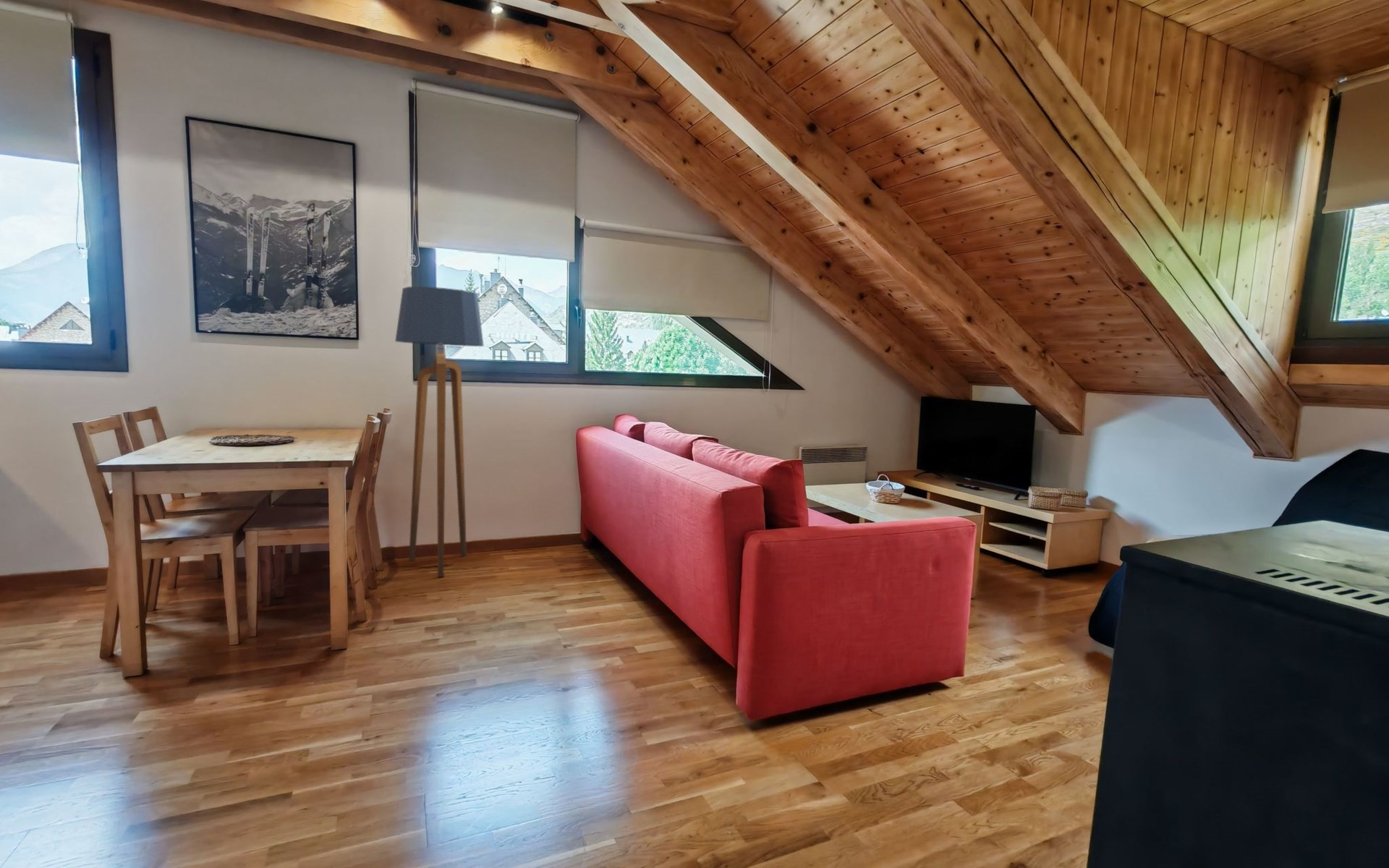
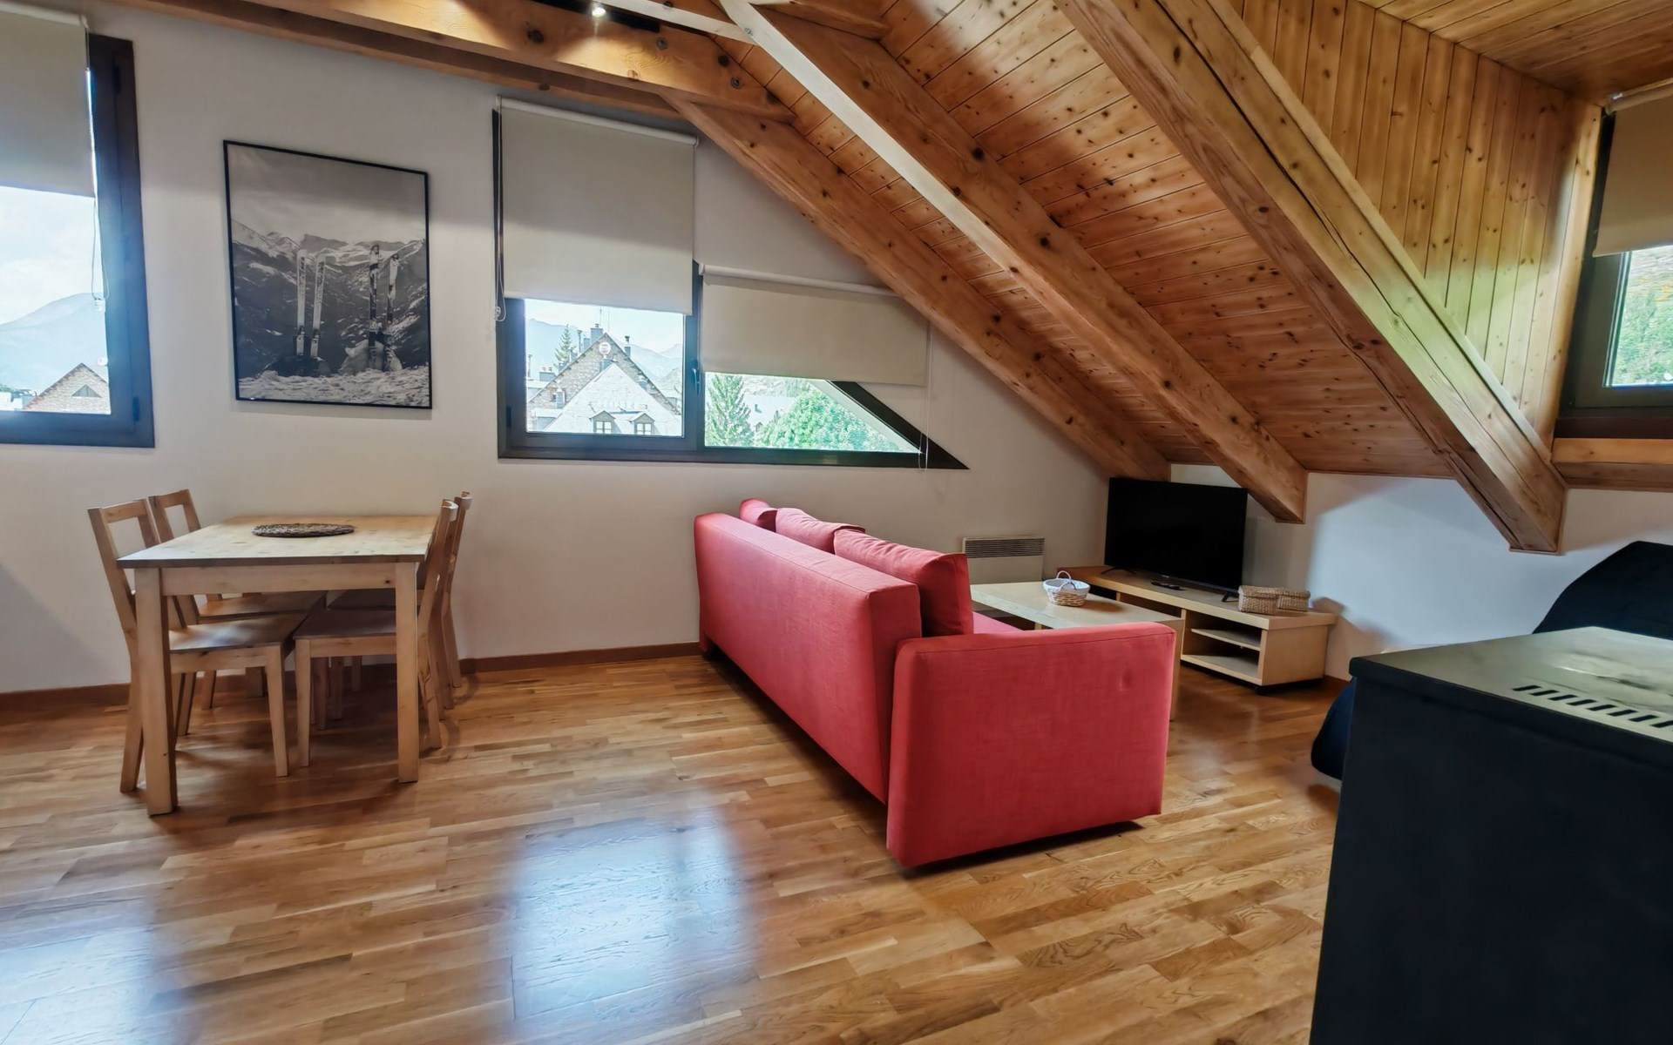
- floor lamp [394,286,485,577]
